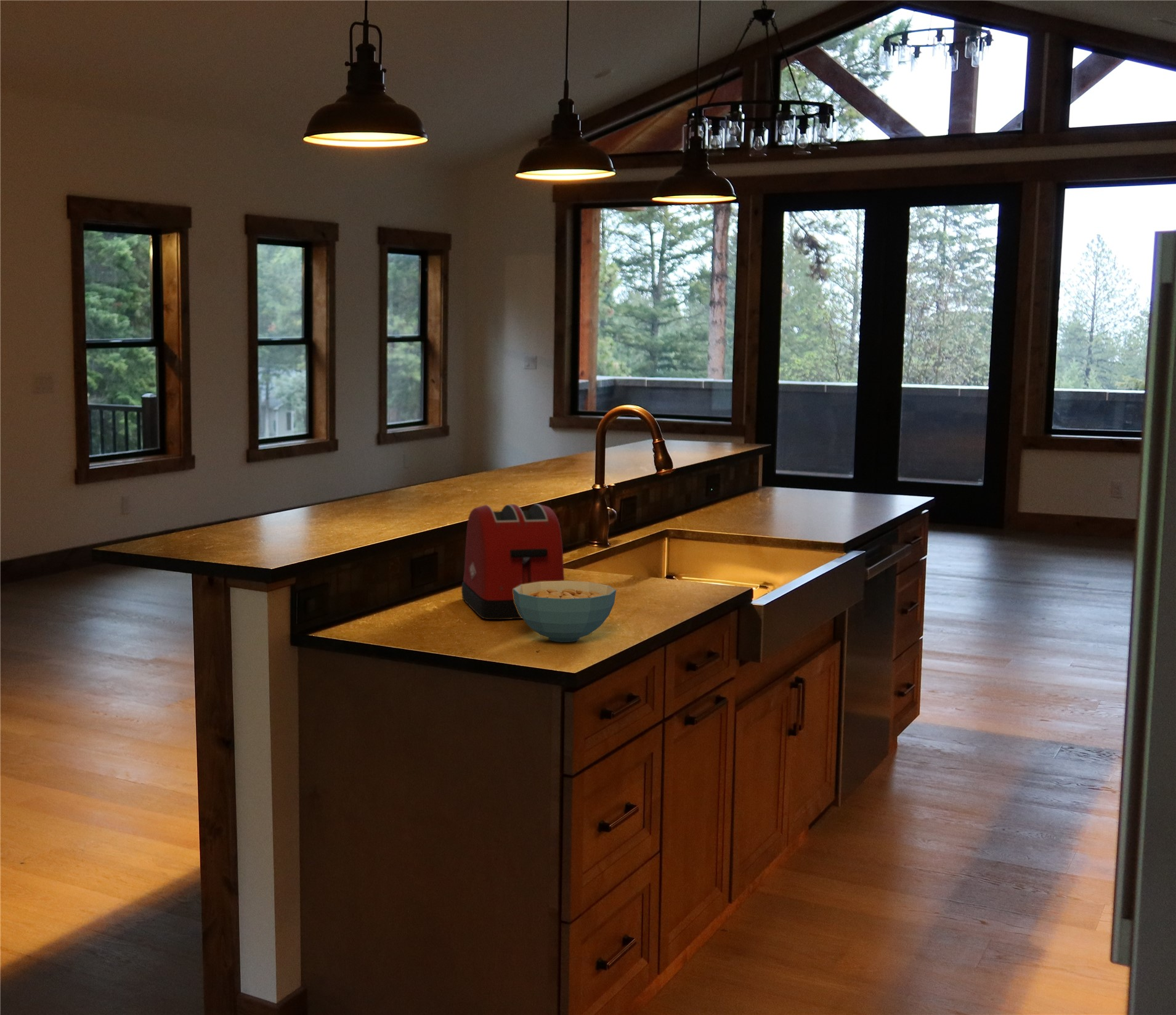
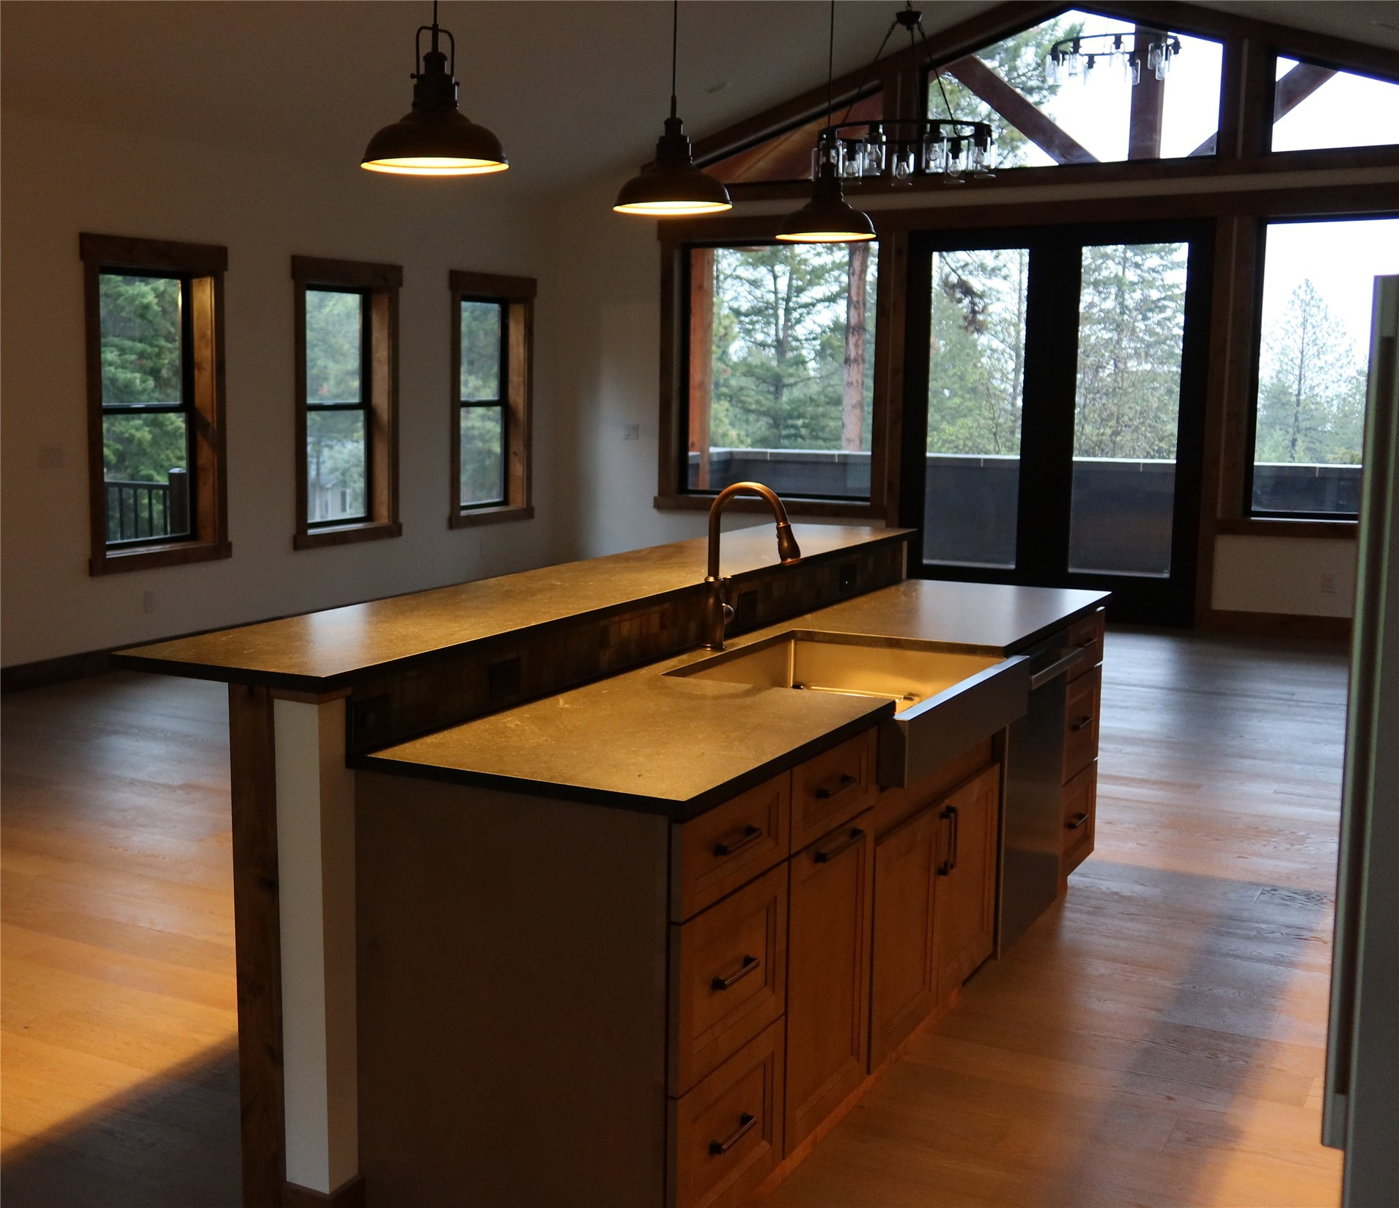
- toaster [461,503,565,620]
- cereal bowl [513,580,617,643]
